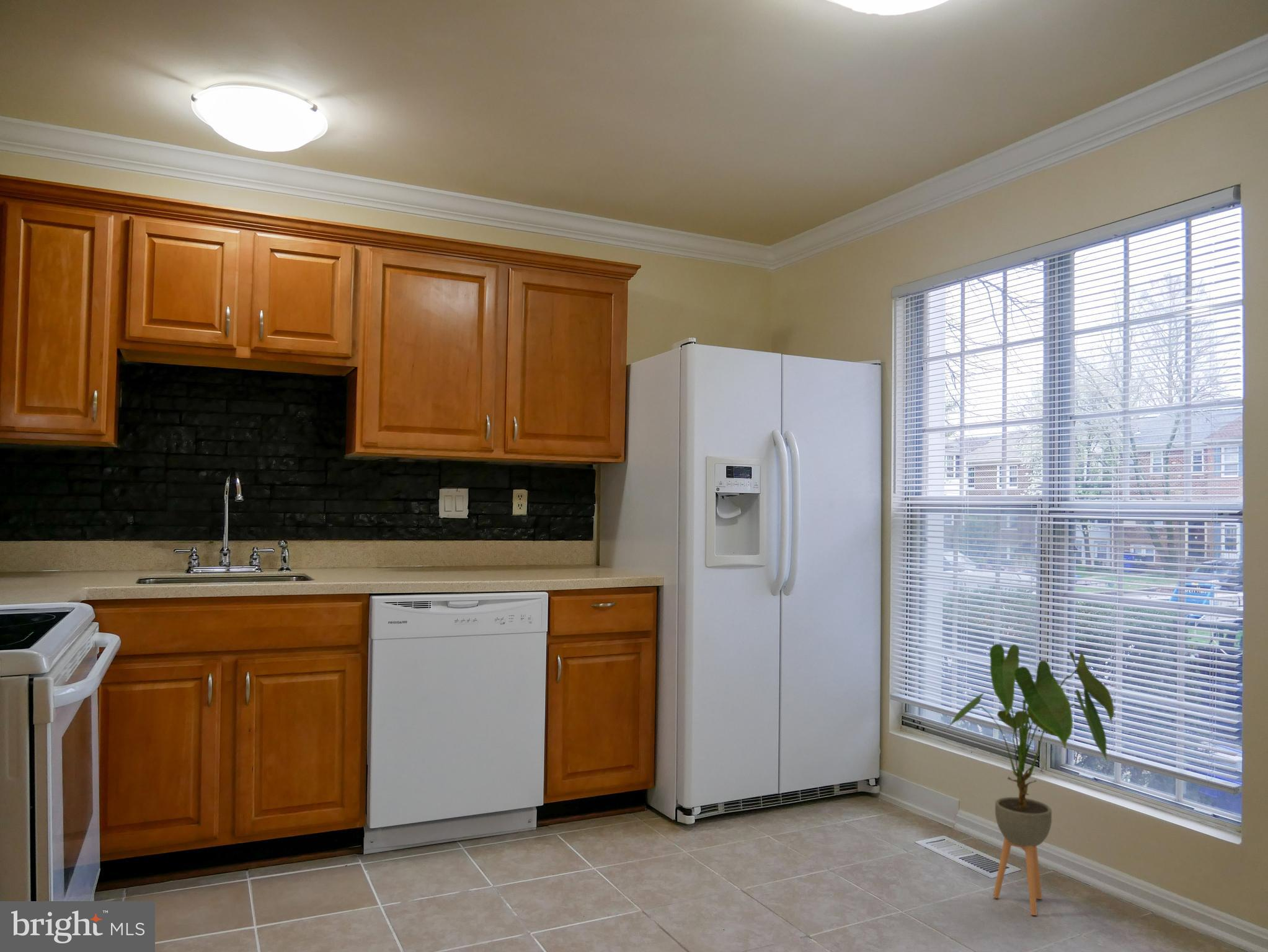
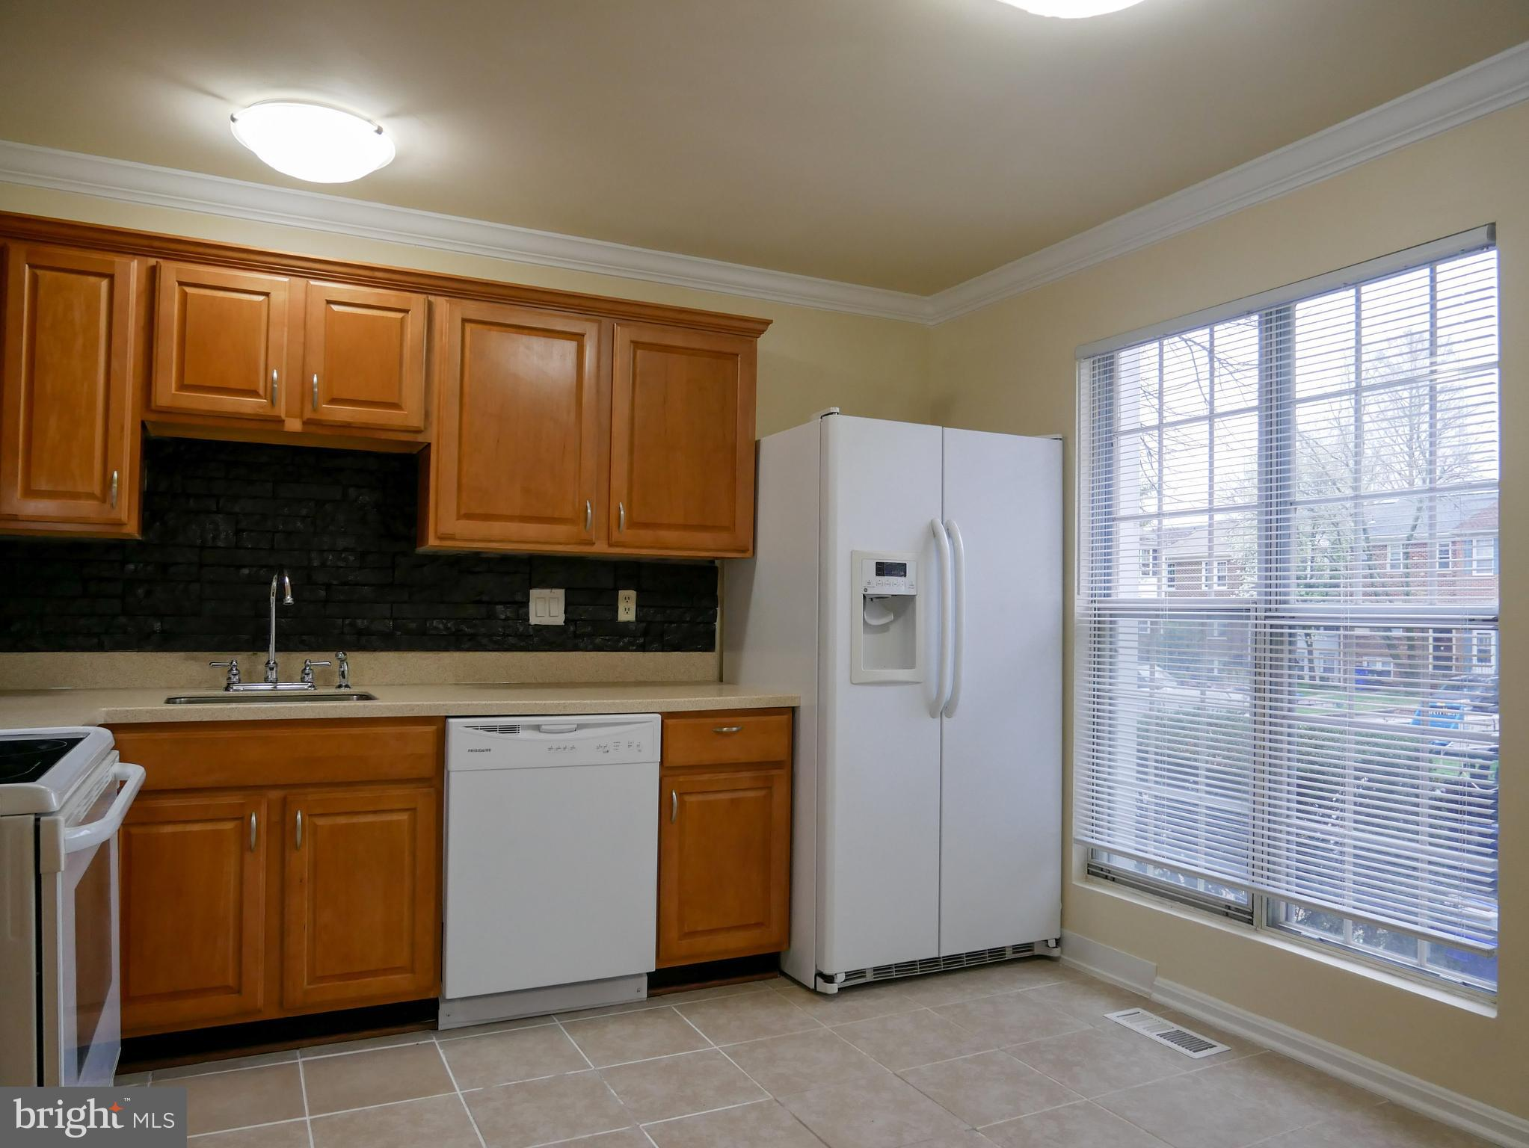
- house plant [945,643,1115,916]
